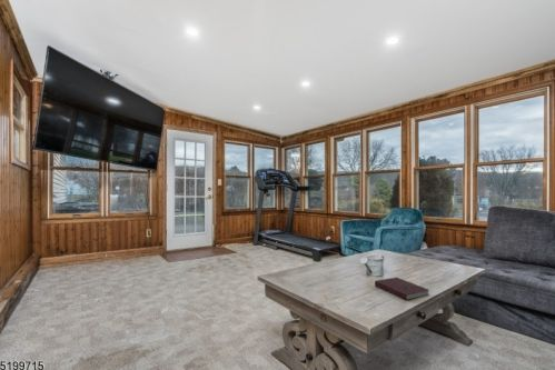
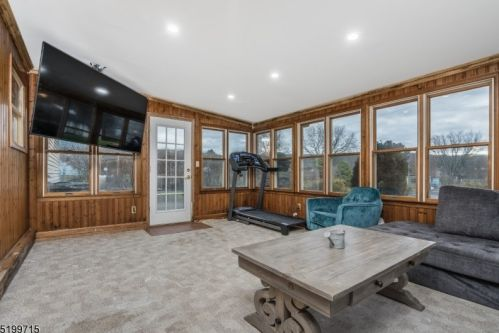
- notebook [374,277,430,301]
